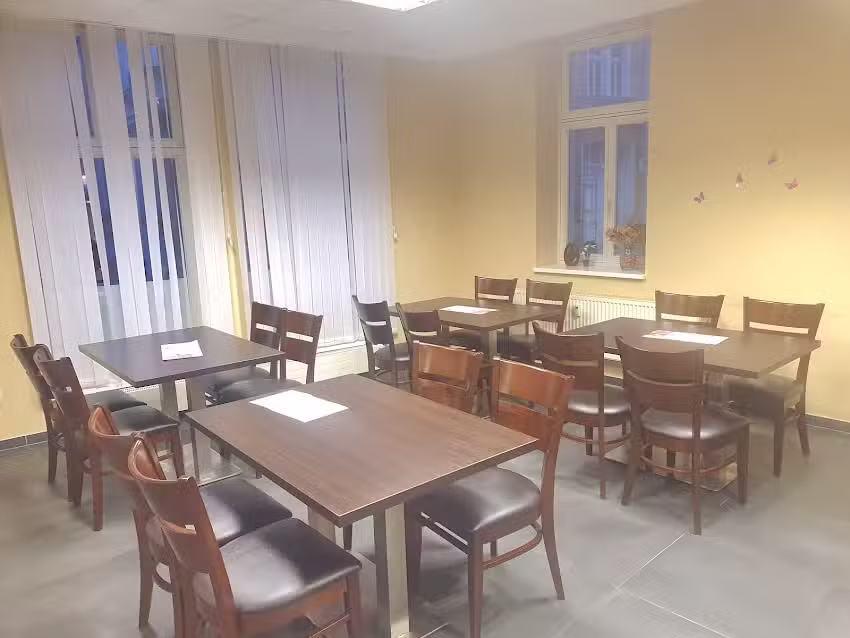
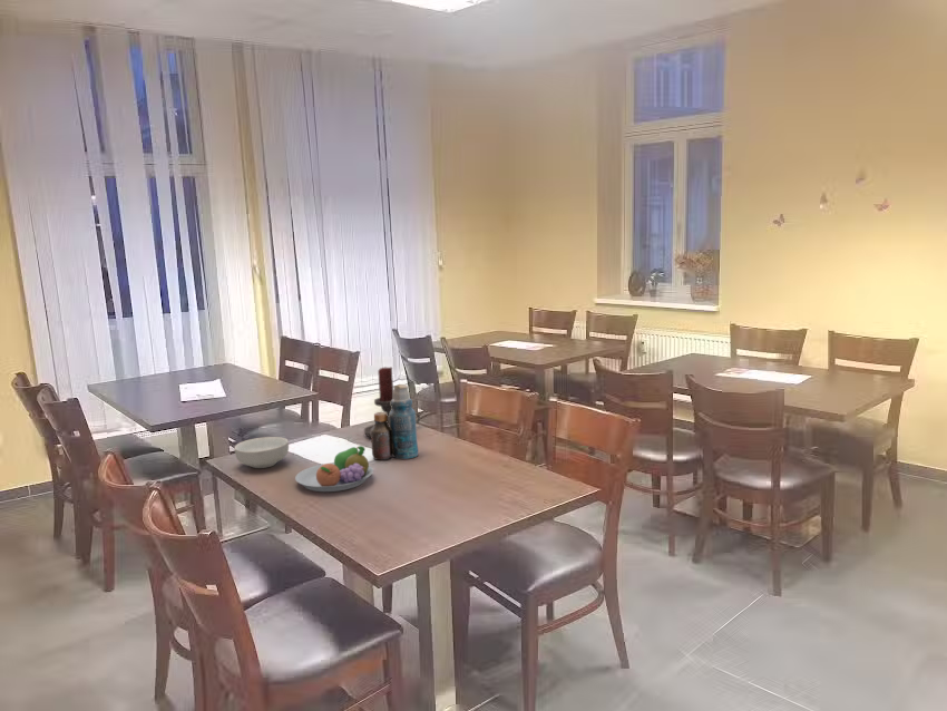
+ bottle [370,383,419,461]
+ fruit bowl [294,445,374,493]
+ cereal bowl [234,436,290,469]
+ candle holder [363,366,421,438]
